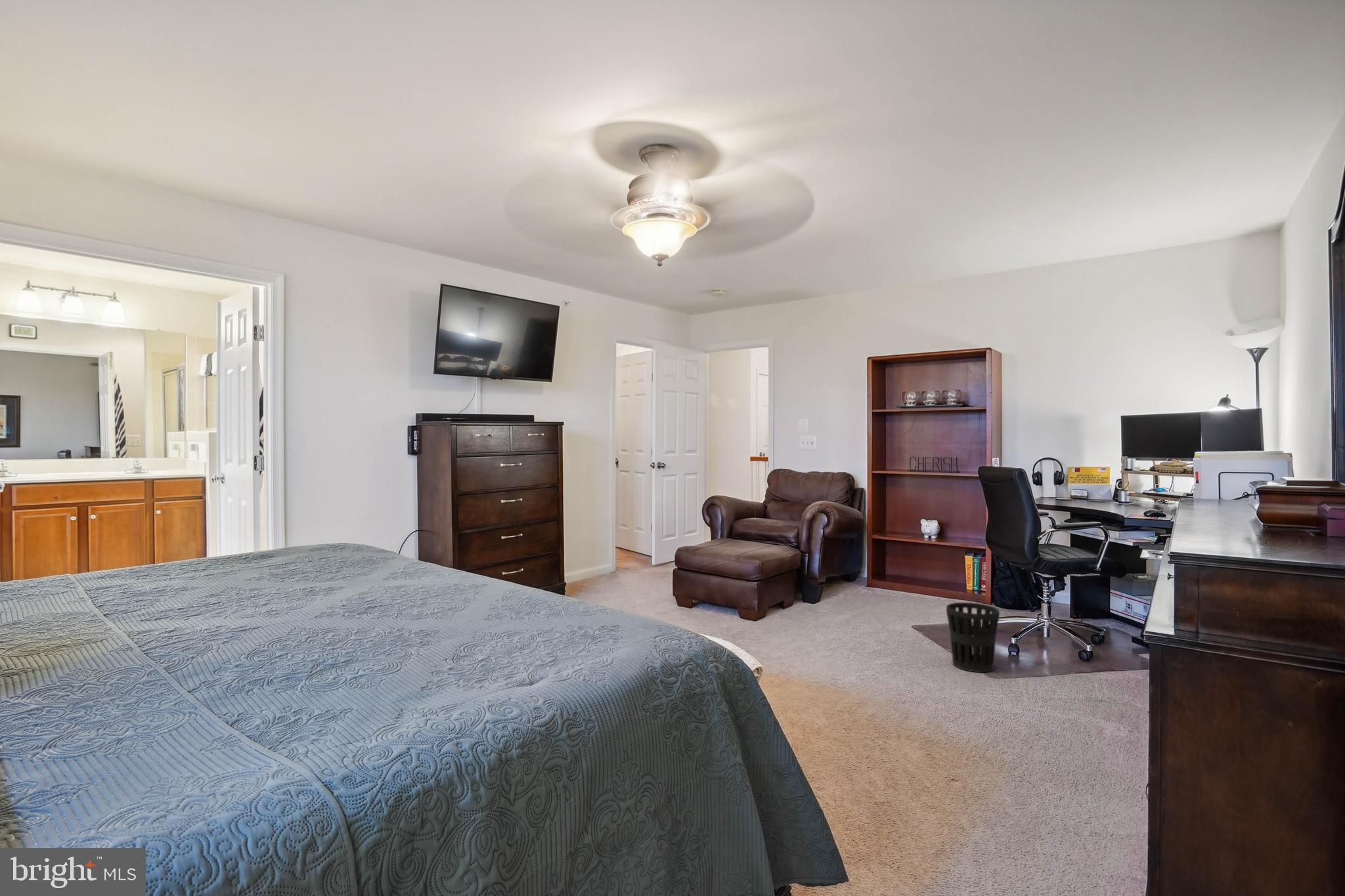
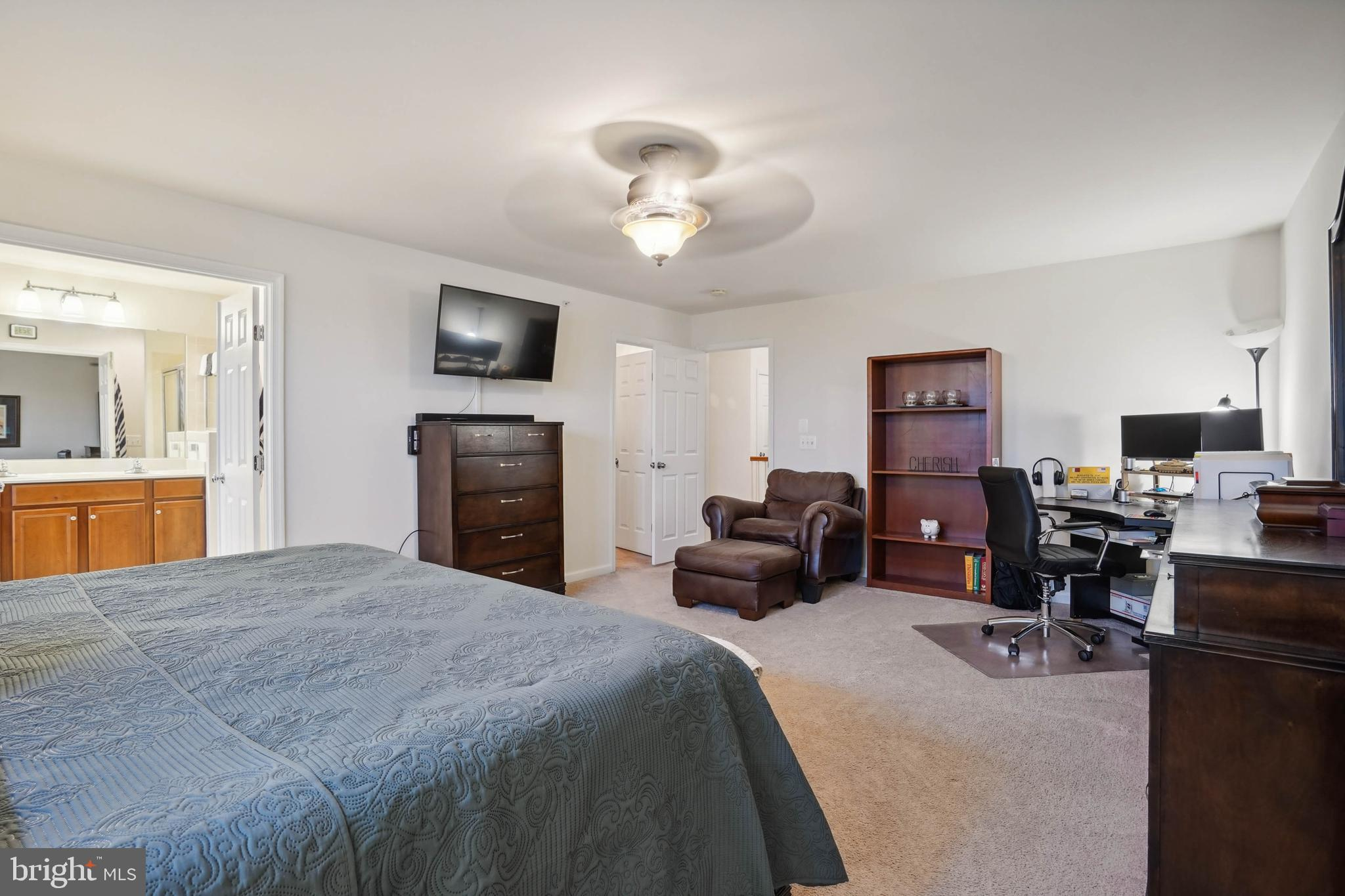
- wastebasket [946,602,1000,673]
